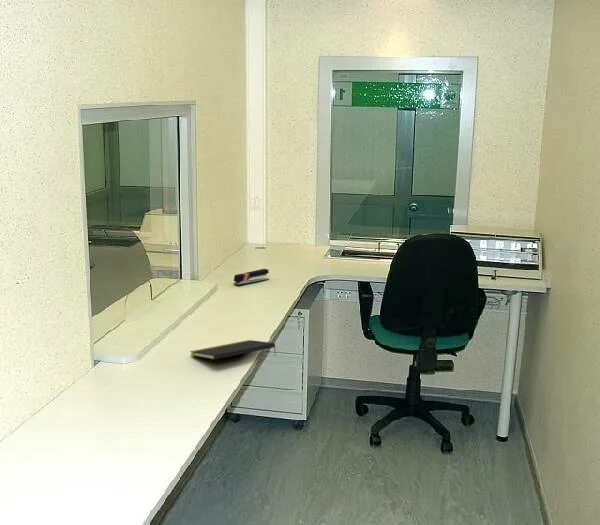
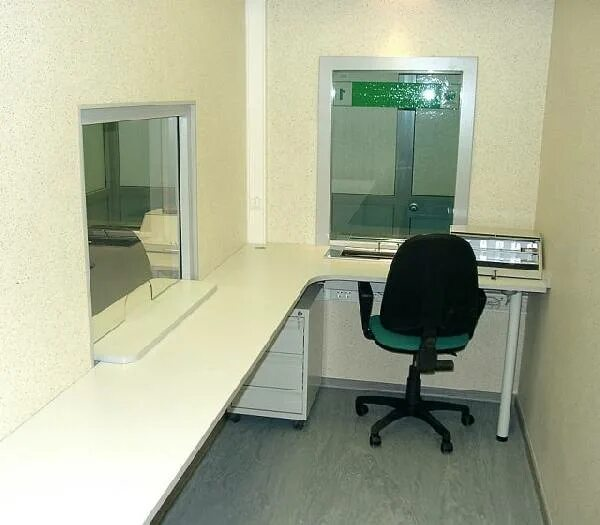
- stapler [233,268,270,287]
- notepad [189,339,277,360]
